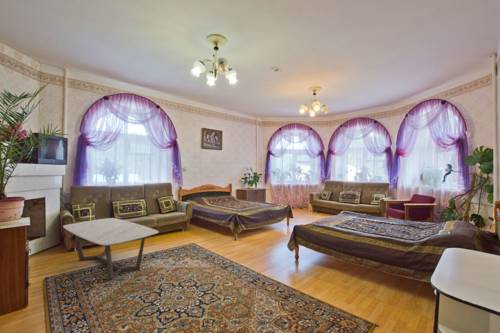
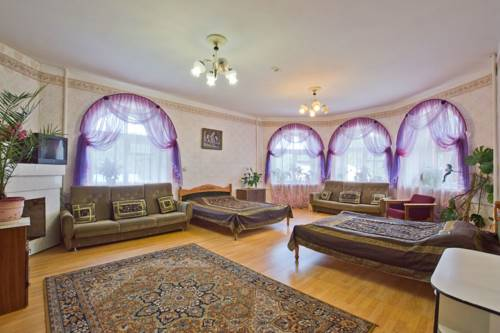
- coffee table [62,217,159,281]
